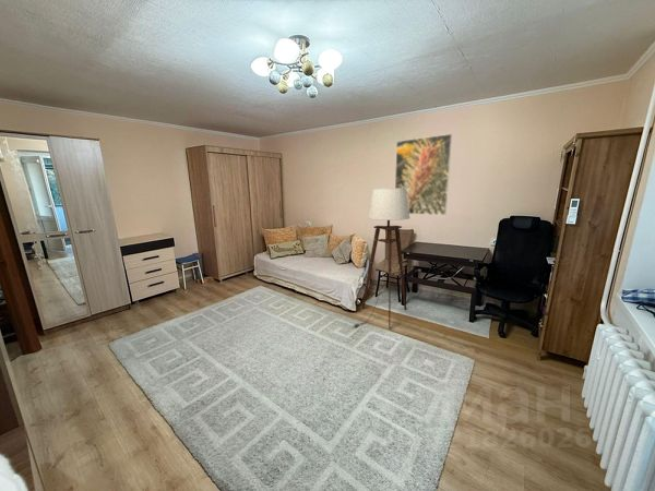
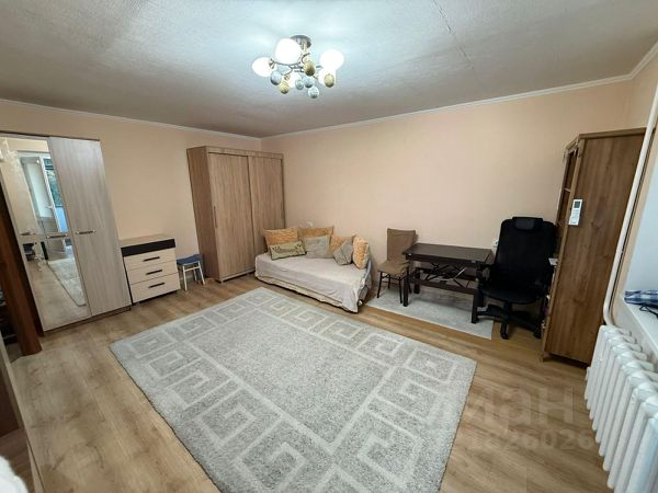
- floor lamp [353,188,410,330]
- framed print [394,133,453,216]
